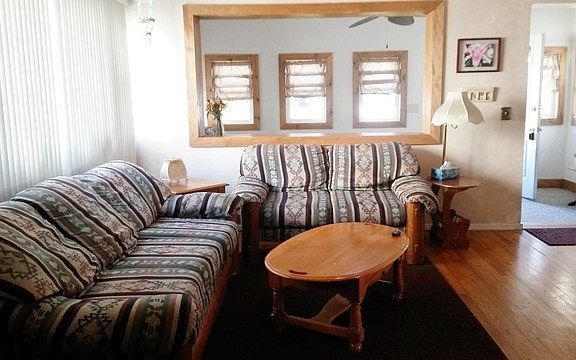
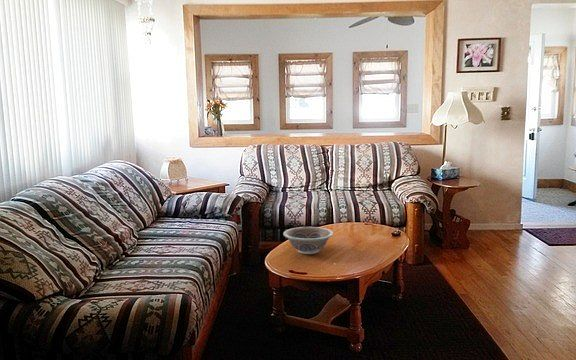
+ decorative bowl [282,226,334,255]
